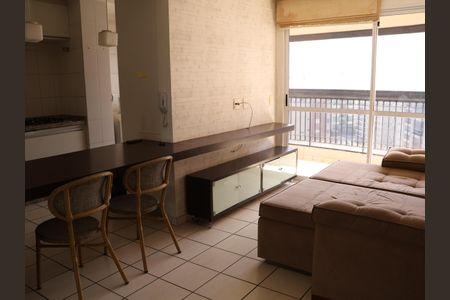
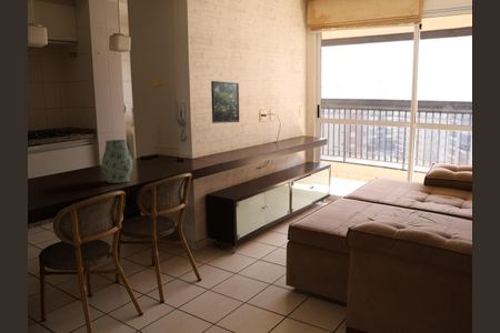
+ vase [100,139,134,184]
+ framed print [210,80,240,124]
